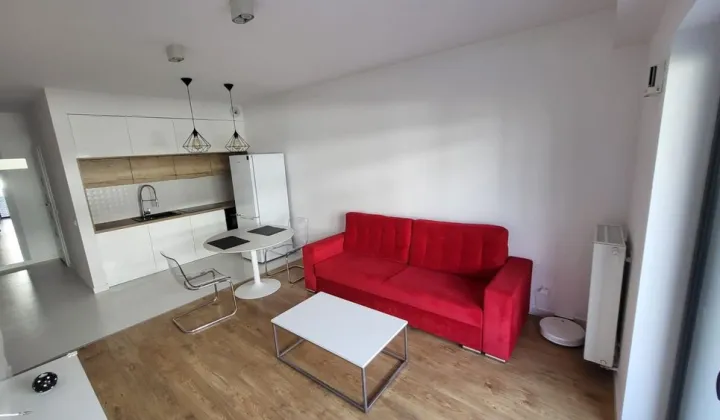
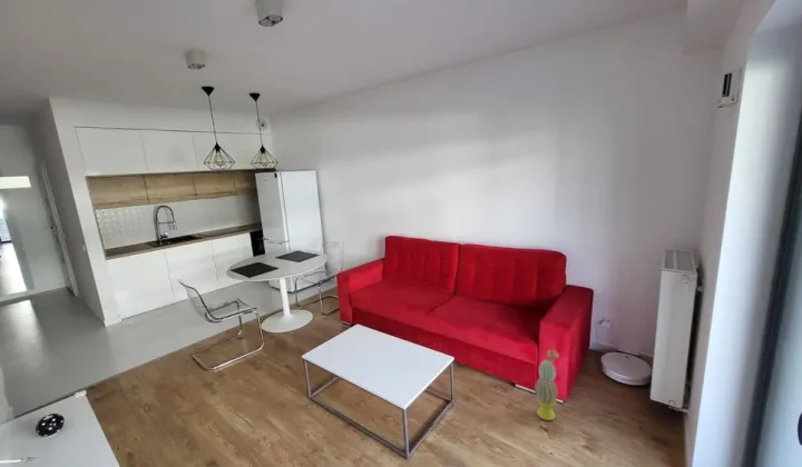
+ decorative plant [532,349,560,421]
